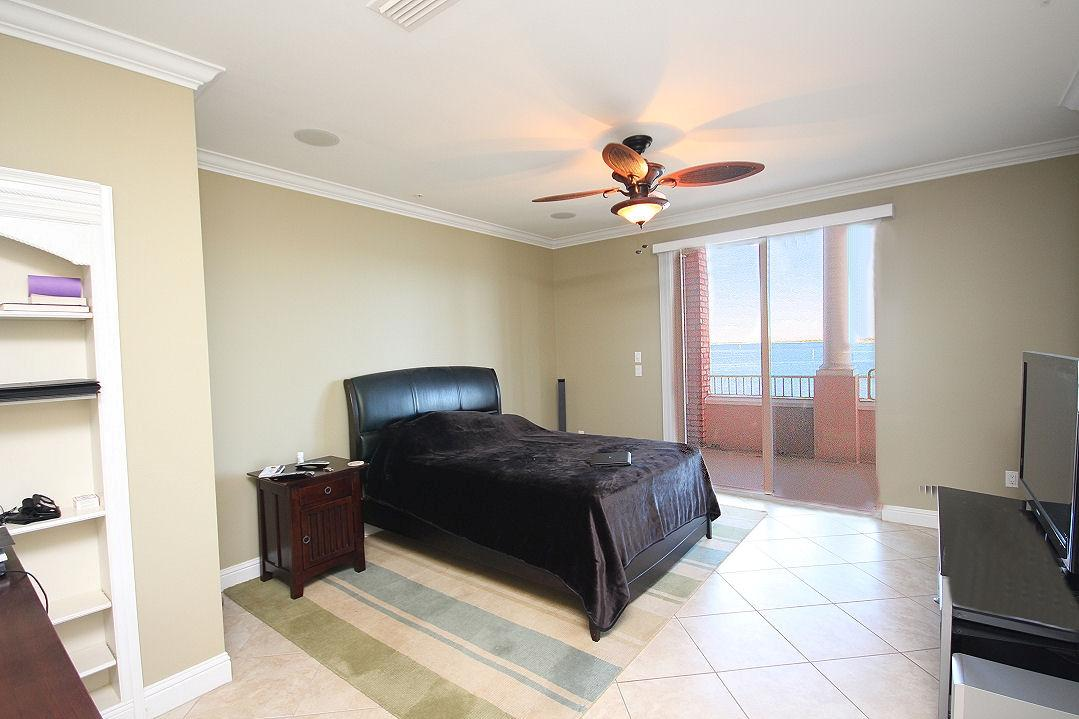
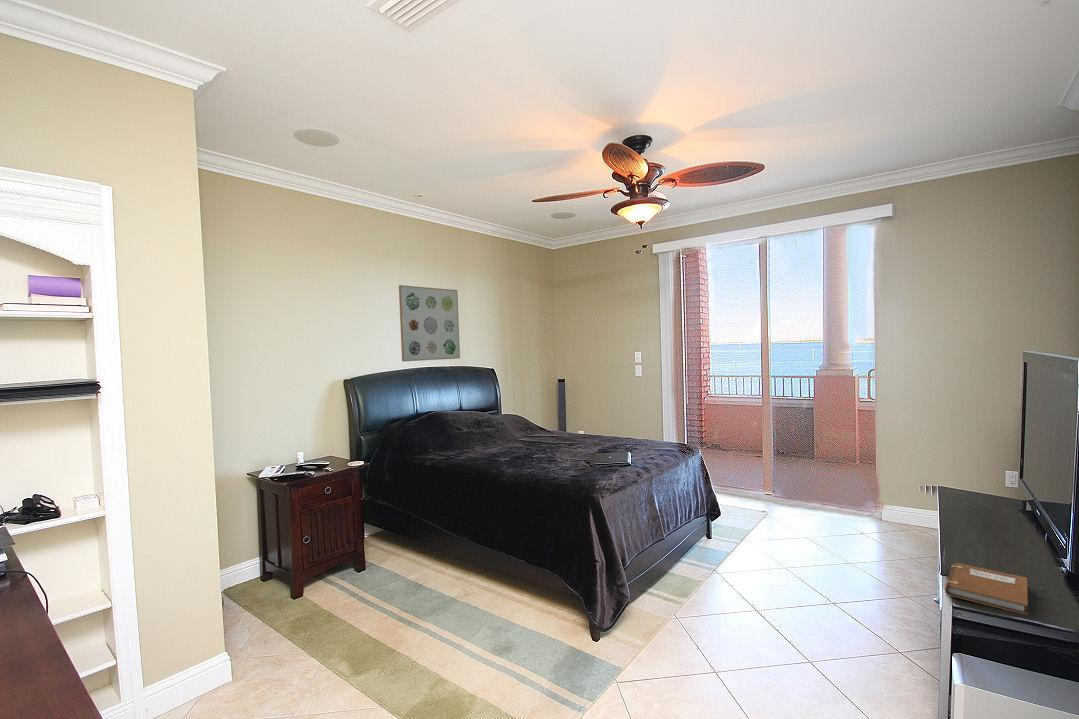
+ wall art [398,284,461,363]
+ notebook [944,562,1029,616]
